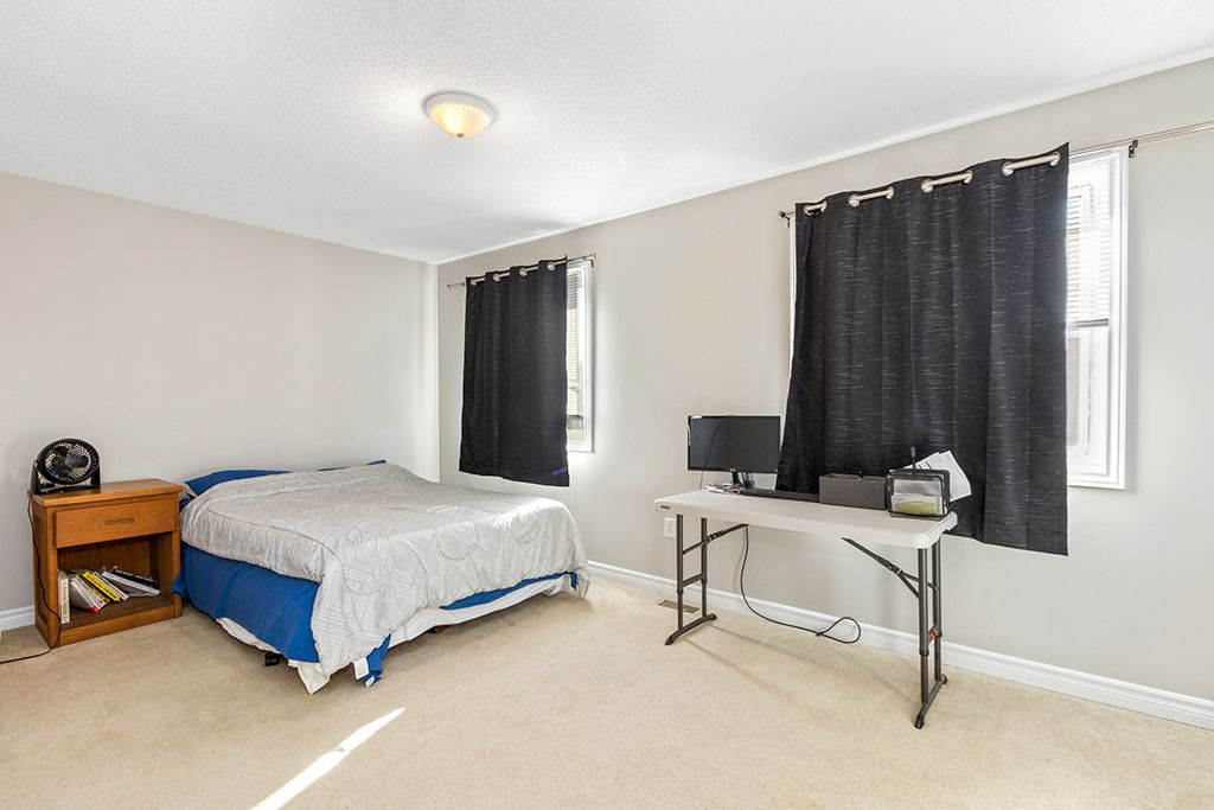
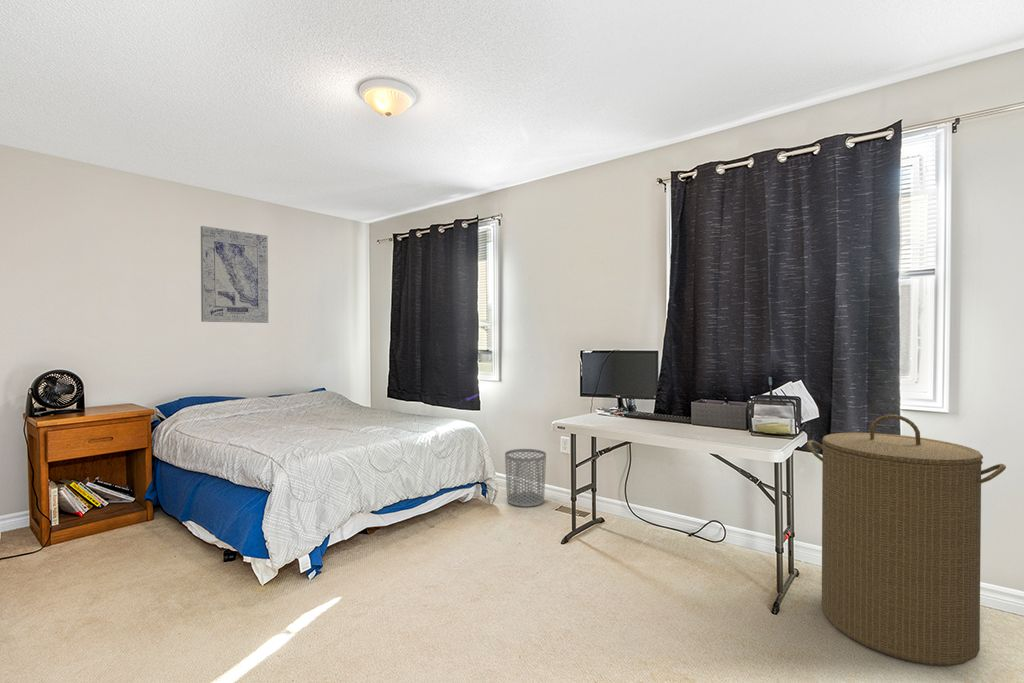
+ wall art [200,225,269,324]
+ laundry hamper [806,414,1007,667]
+ waste bin [504,448,547,508]
